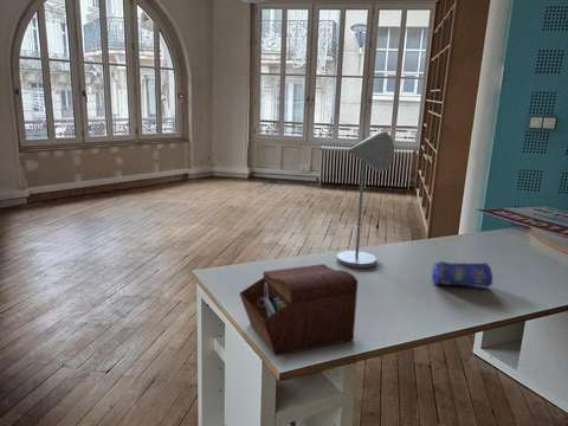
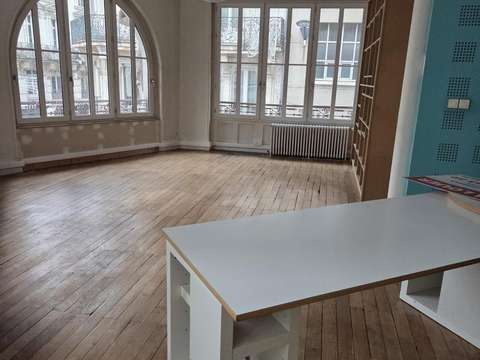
- desk lamp [336,130,395,269]
- pencil case [431,260,493,288]
- sewing box [238,263,359,357]
